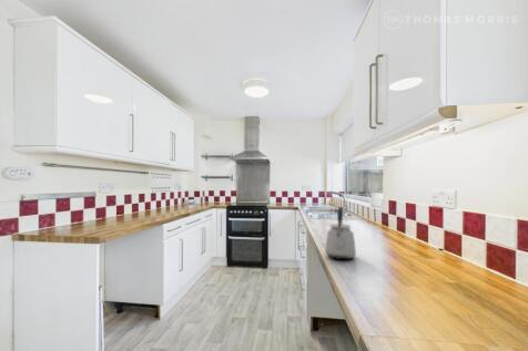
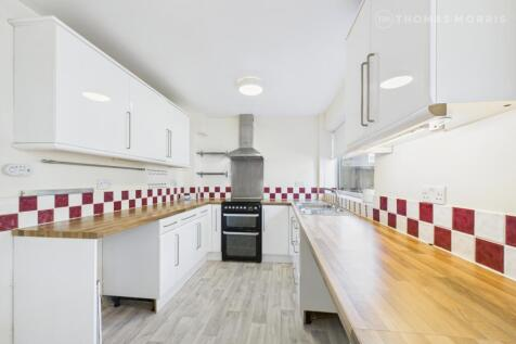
- kettle [324,206,357,260]
